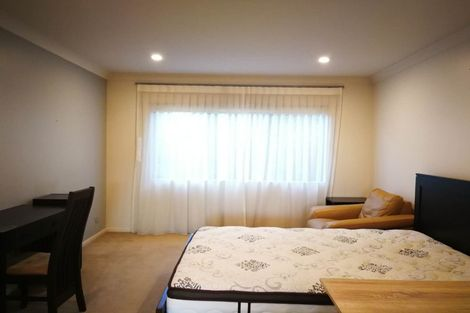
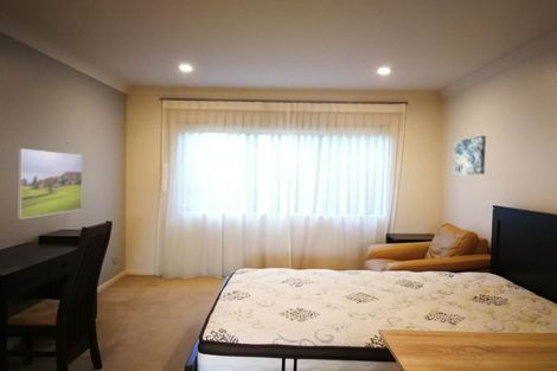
+ wall art [452,135,487,175]
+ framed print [15,147,83,220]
